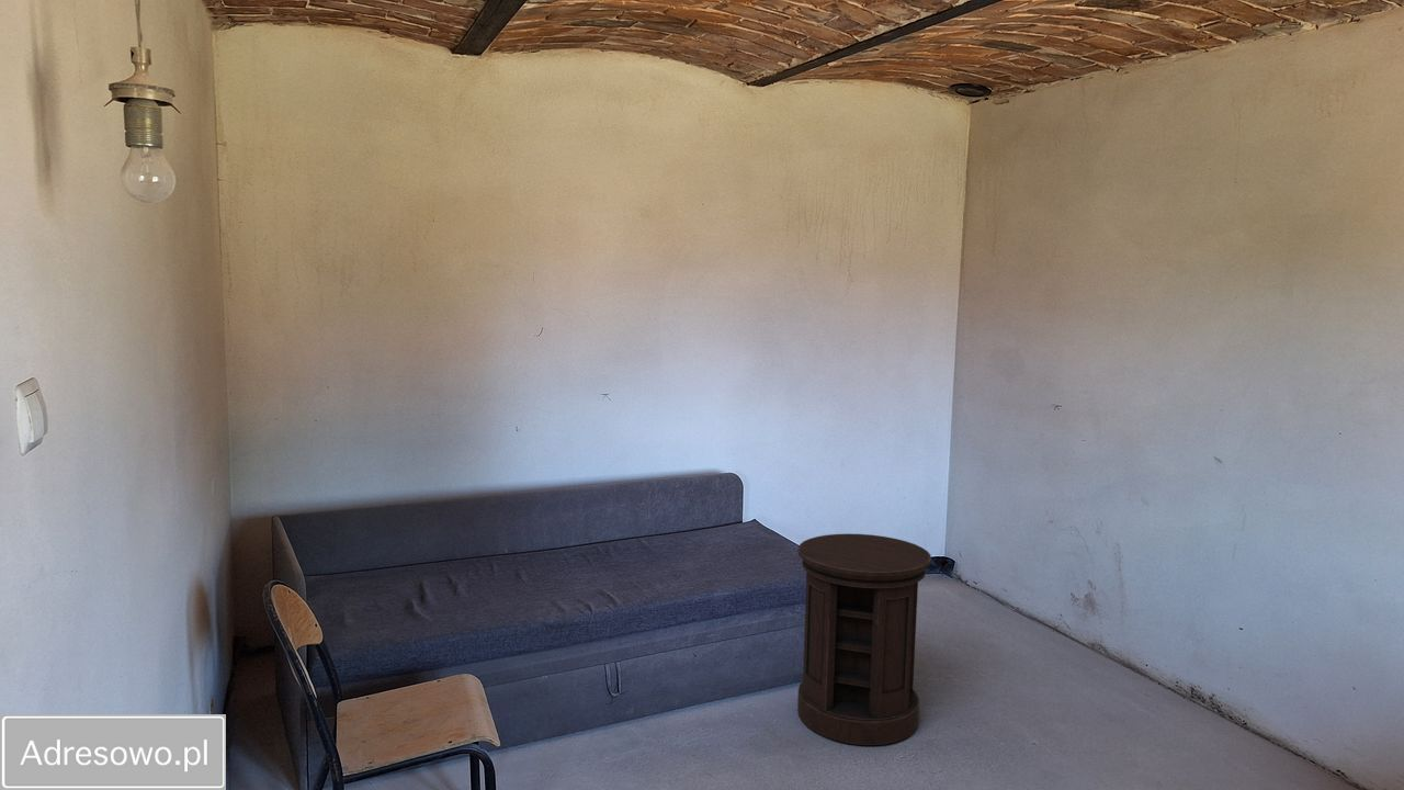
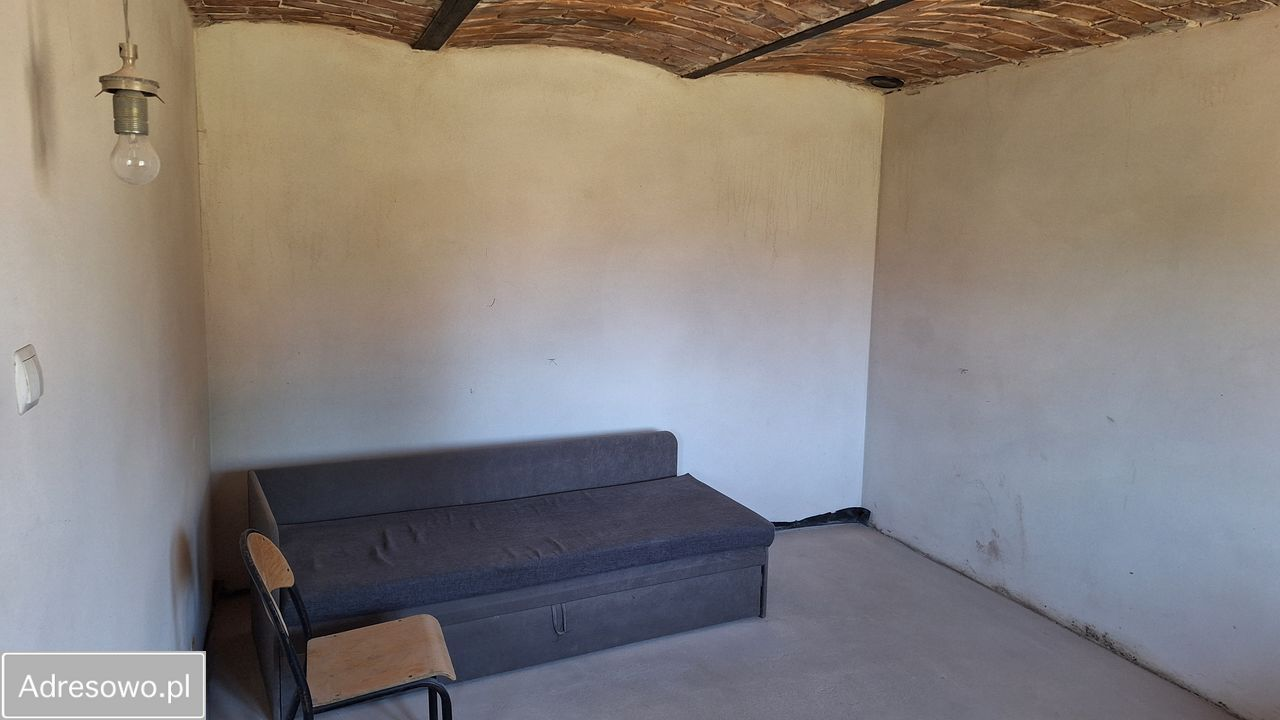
- side table [796,532,932,746]
